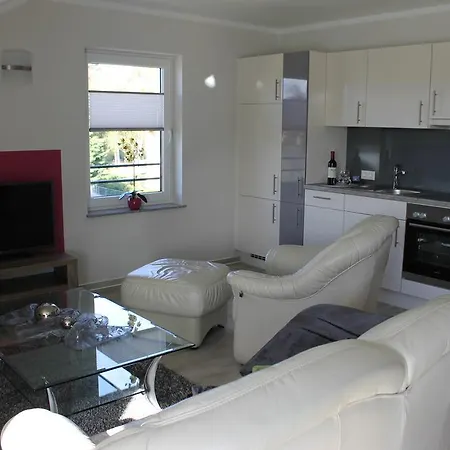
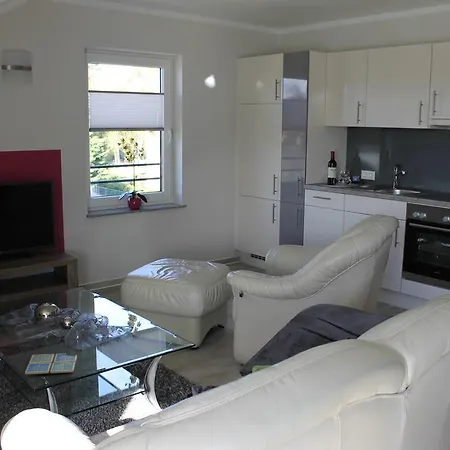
+ drink coaster [24,353,78,375]
